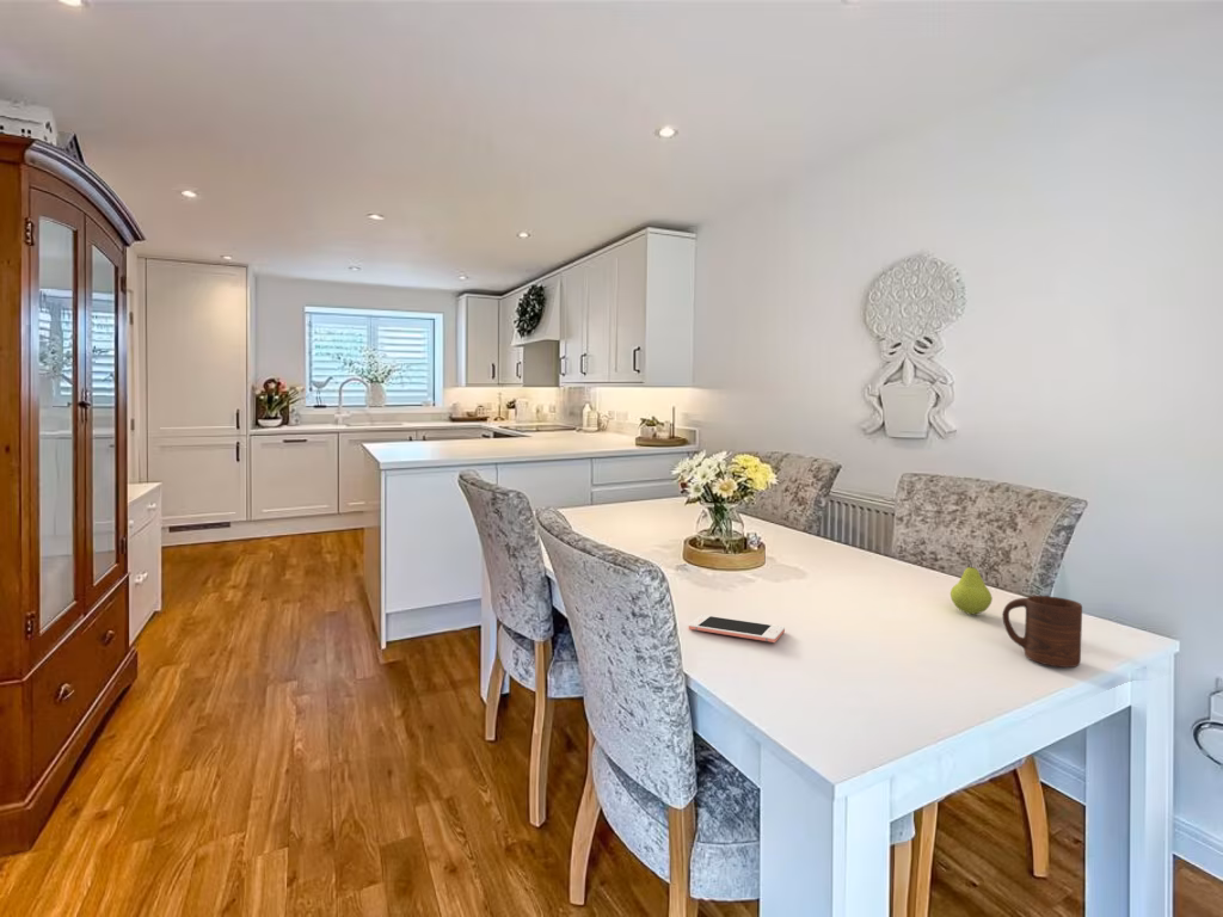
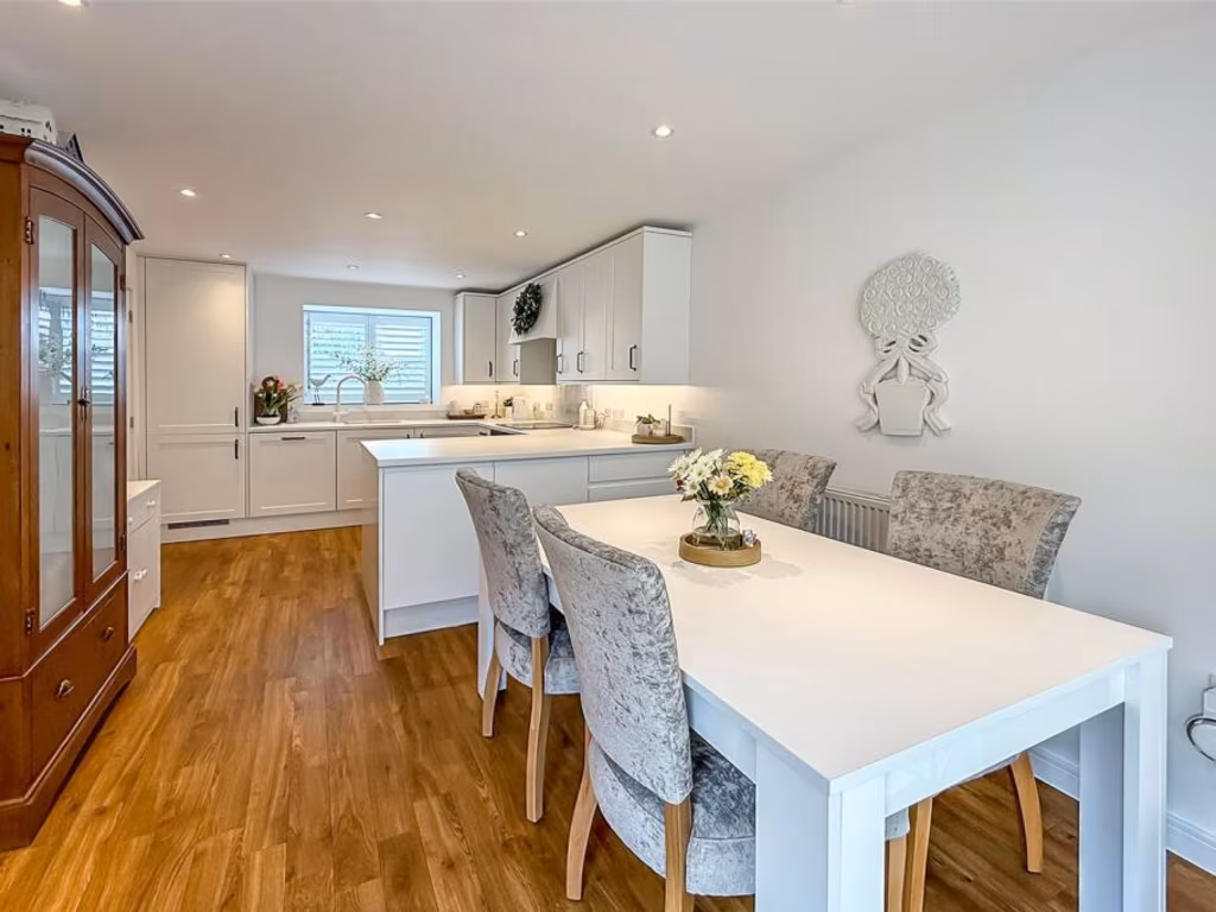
- cup [1001,595,1083,669]
- fruit [949,559,994,615]
- cell phone [688,614,786,644]
